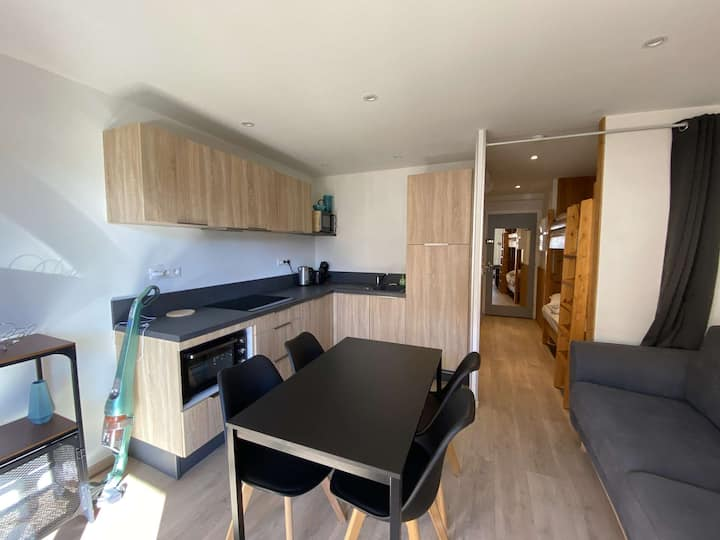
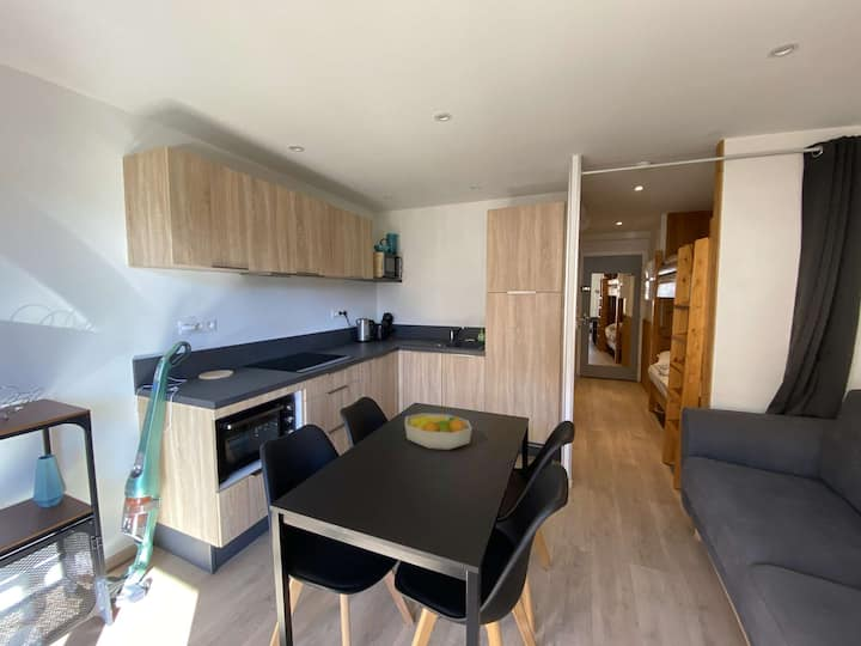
+ fruit bowl [404,412,474,451]
